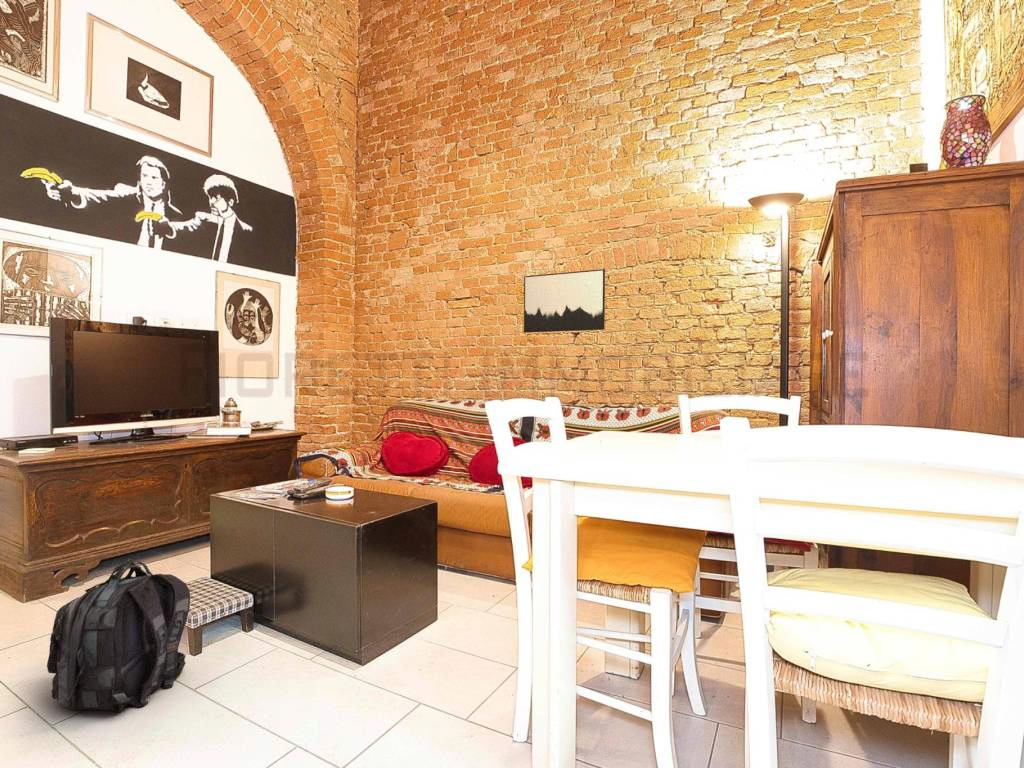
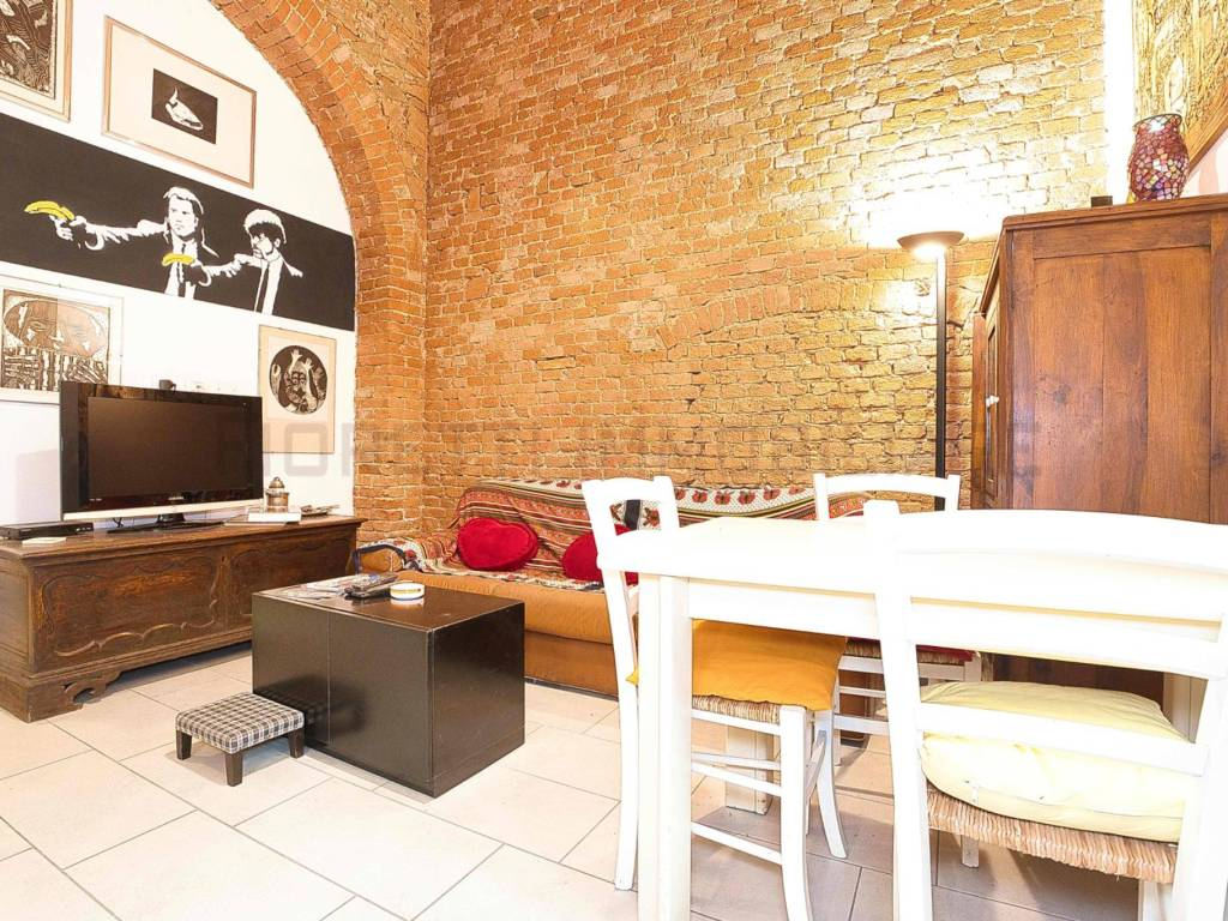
- backpack [46,558,191,715]
- wall art [523,268,606,334]
